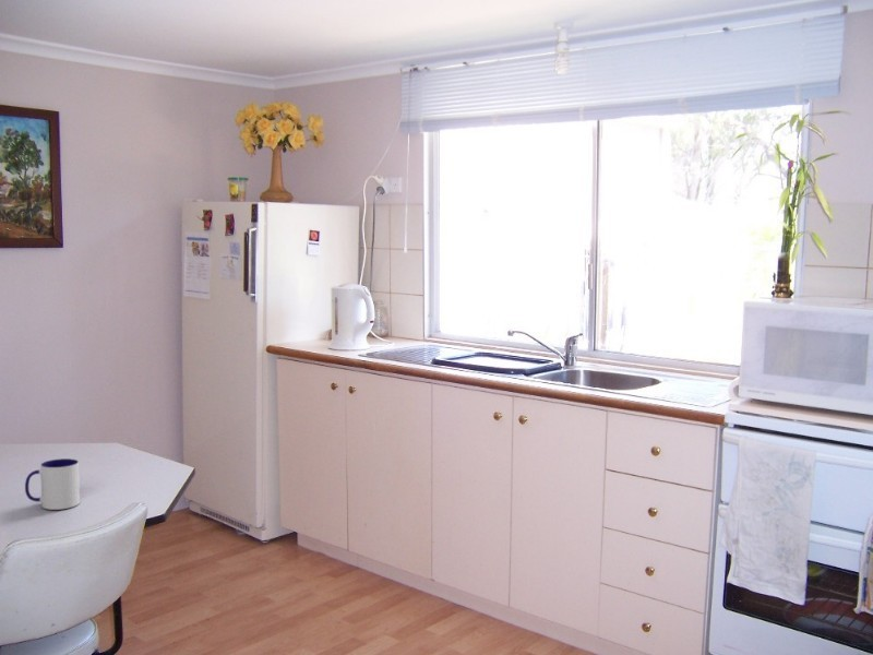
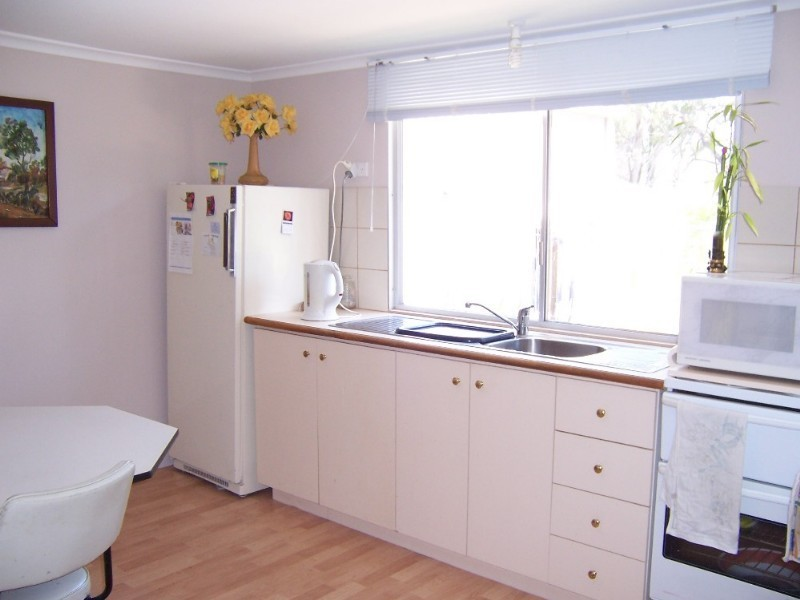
- mug [24,457,81,511]
